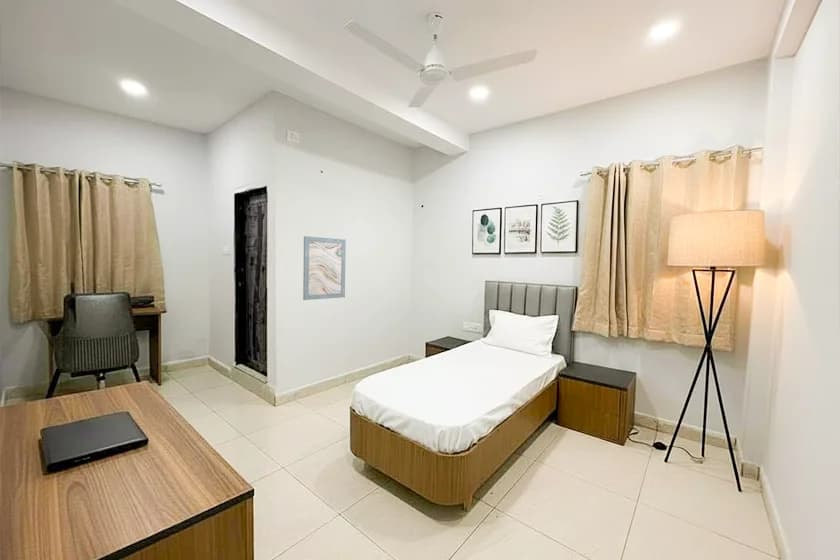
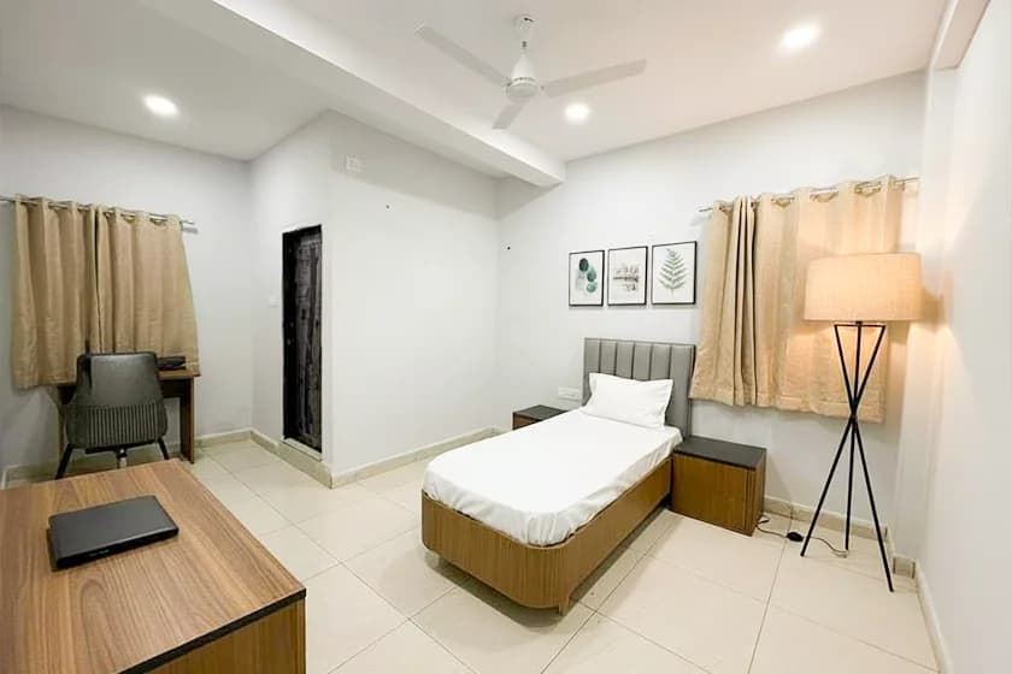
- wall art [302,235,347,301]
